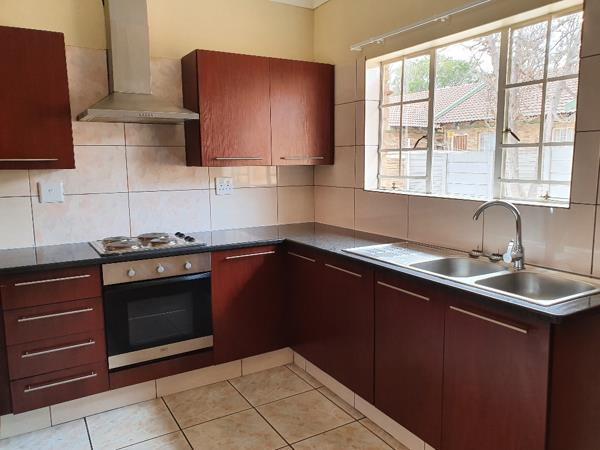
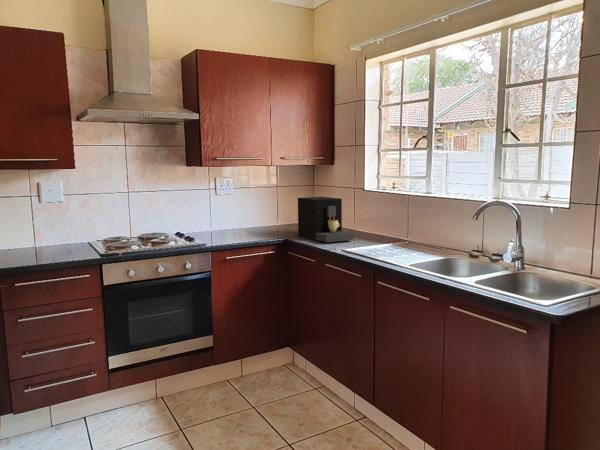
+ coffee maker [297,196,354,243]
